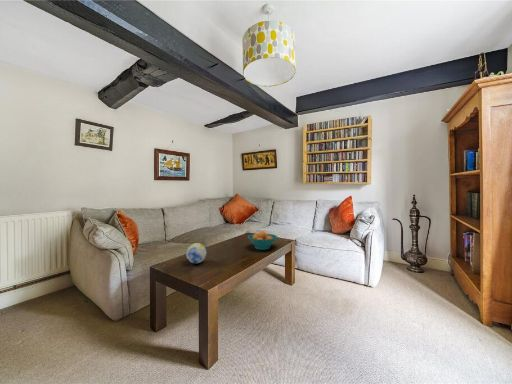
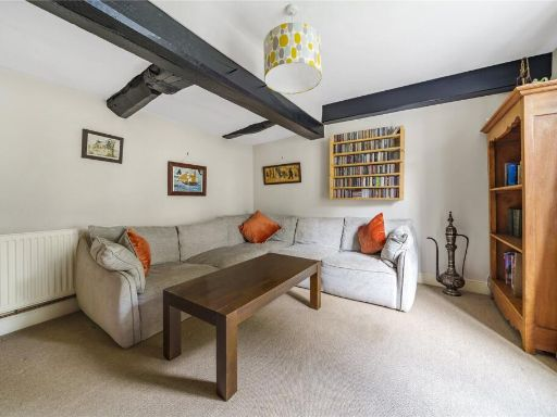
- decorative ball [185,242,207,264]
- fruit bowl [247,230,278,251]
